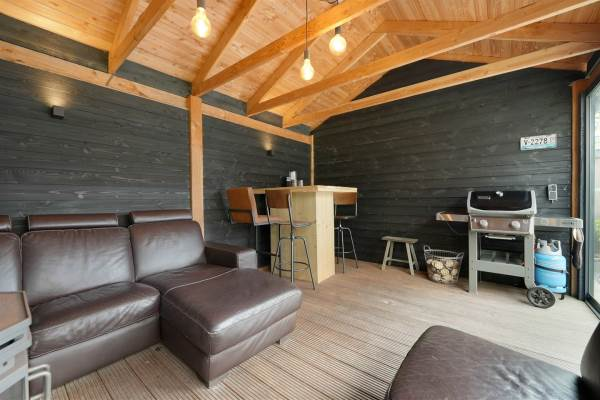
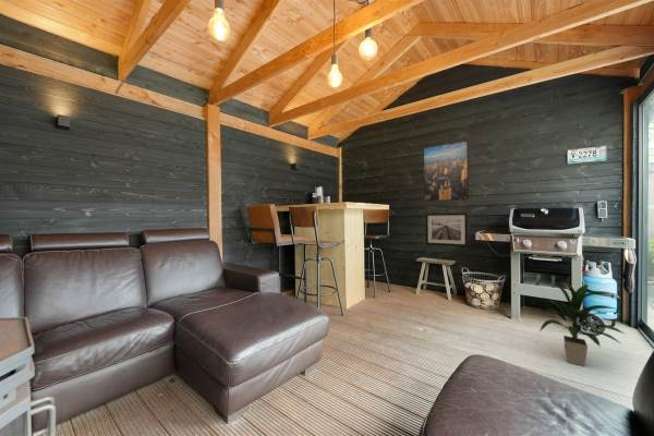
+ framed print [422,140,470,203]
+ wall art [425,211,469,247]
+ indoor plant [538,279,626,367]
